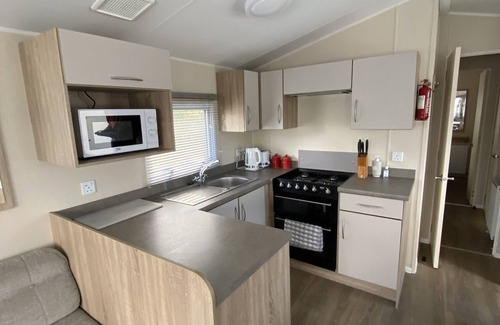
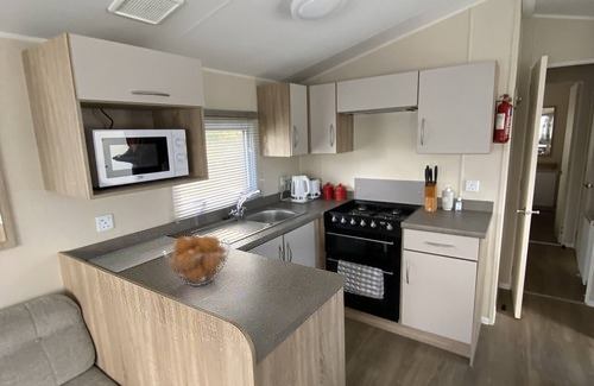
+ fruit basket [162,234,232,287]
